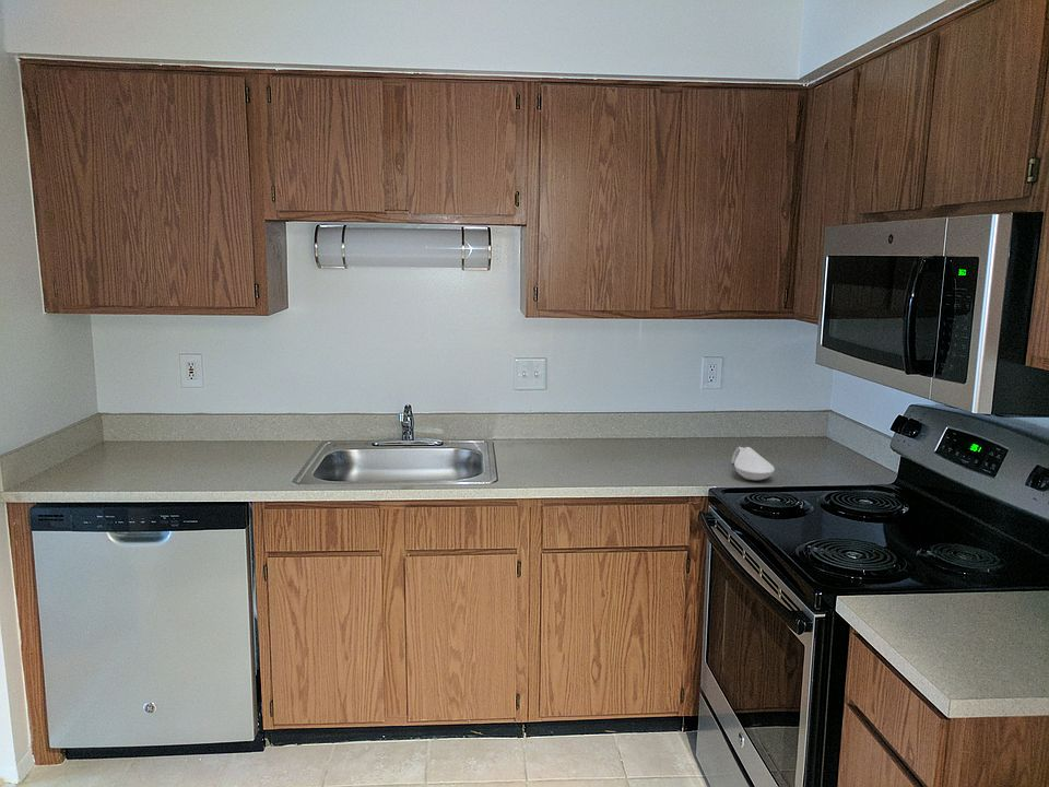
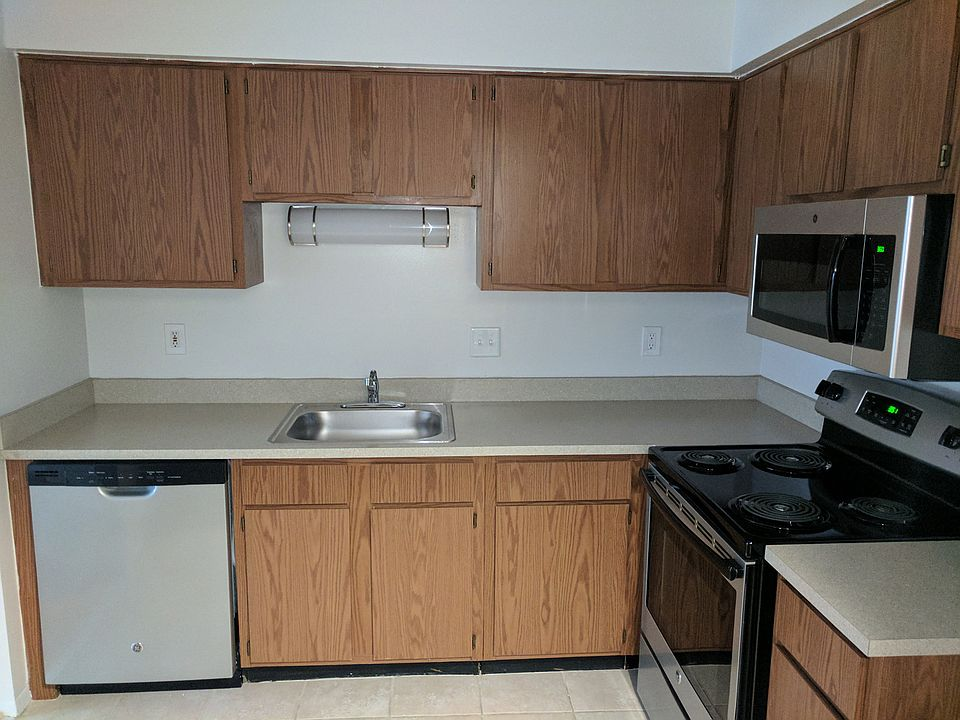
- spoon rest [731,446,776,481]
